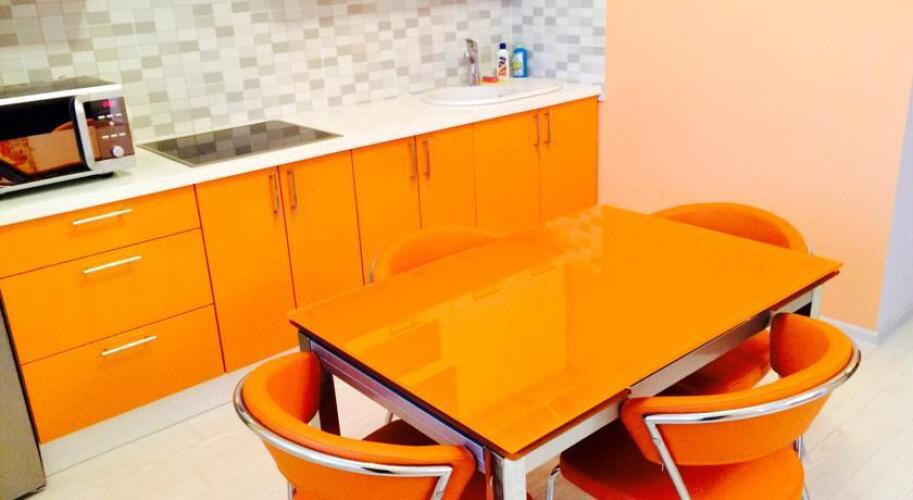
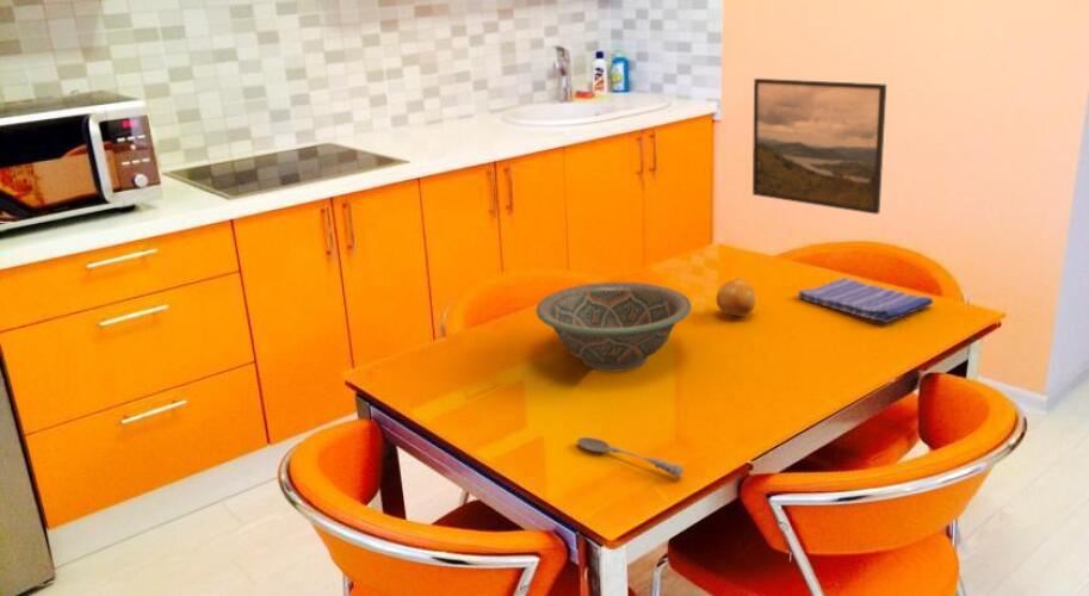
+ fruit [716,277,757,317]
+ dish towel [797,277,934,324]
+ decorative bowl [534,281,693,373]
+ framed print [751,77,887,216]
+ soupspoon [576,436,685,479]
